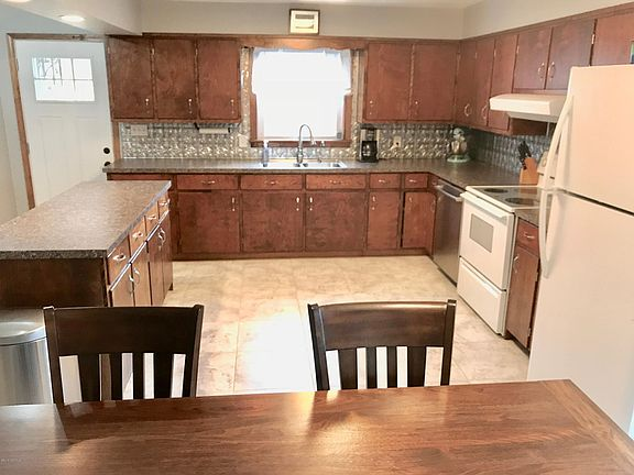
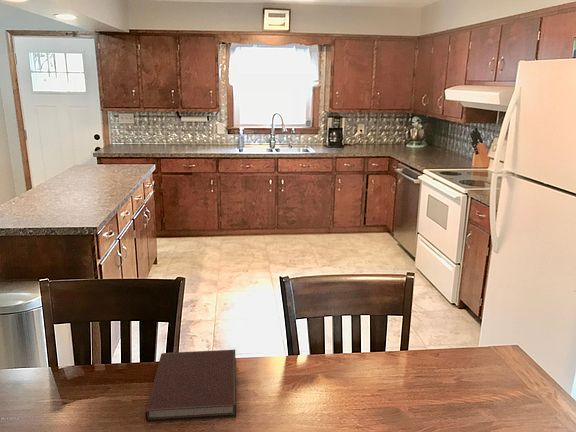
+ notebook [144,349,237,423]
